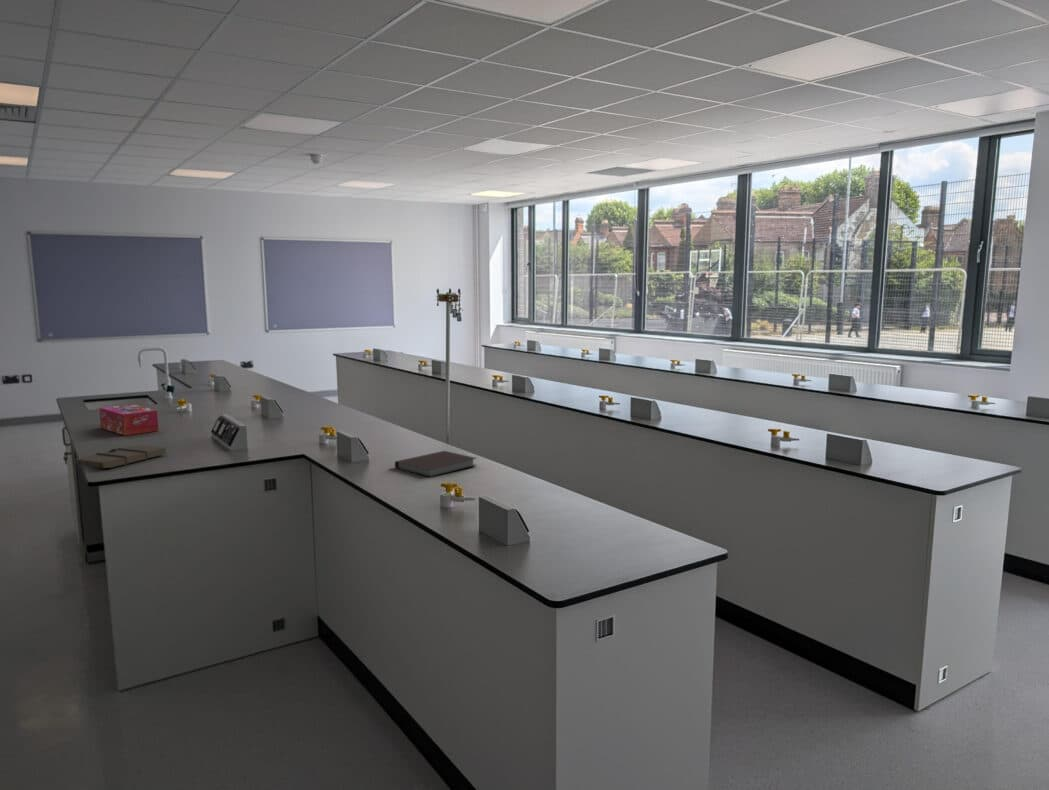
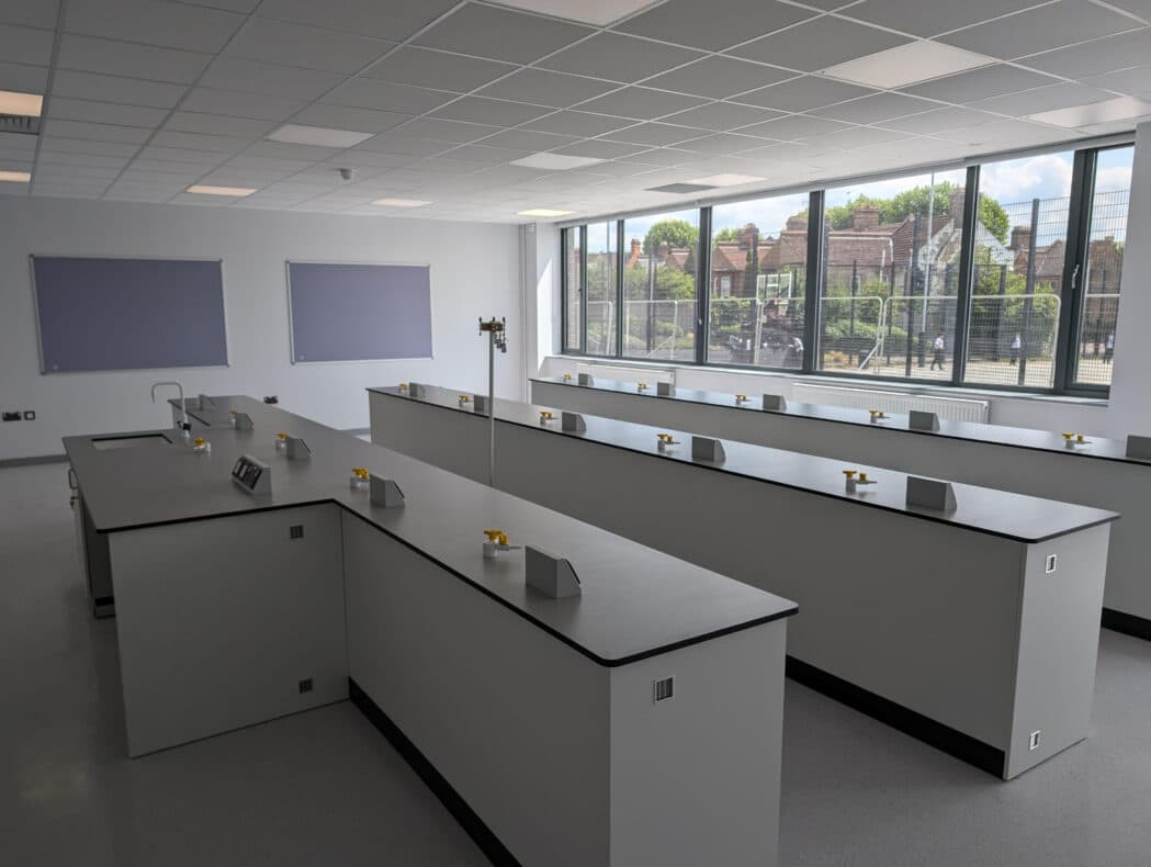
- notebook [394,450,478,478]
- tissue box [98,403,159,436]
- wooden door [74,444,167,469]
